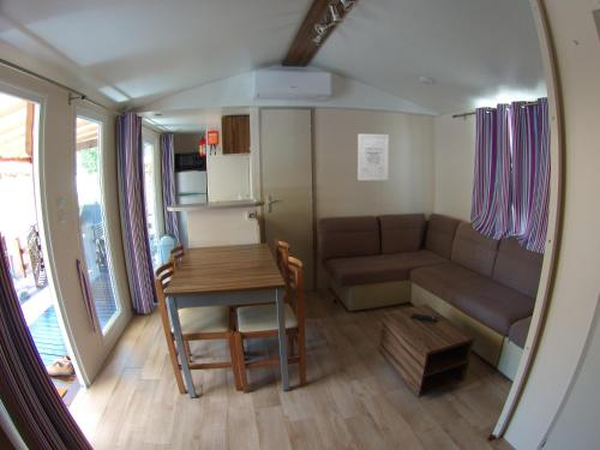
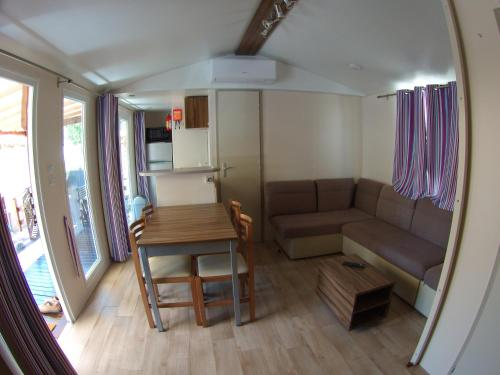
- wall art [356,133,390,181]
